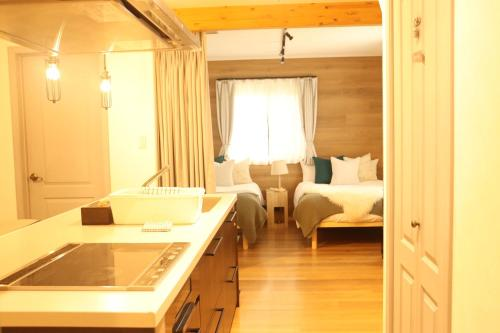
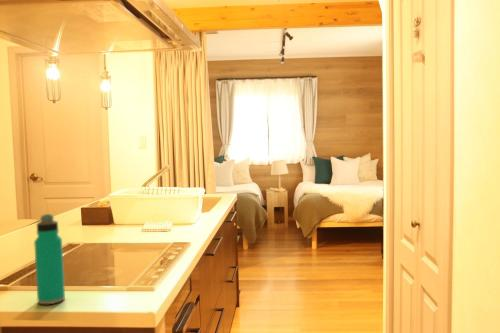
+ water bottle [33,213,66,305]
